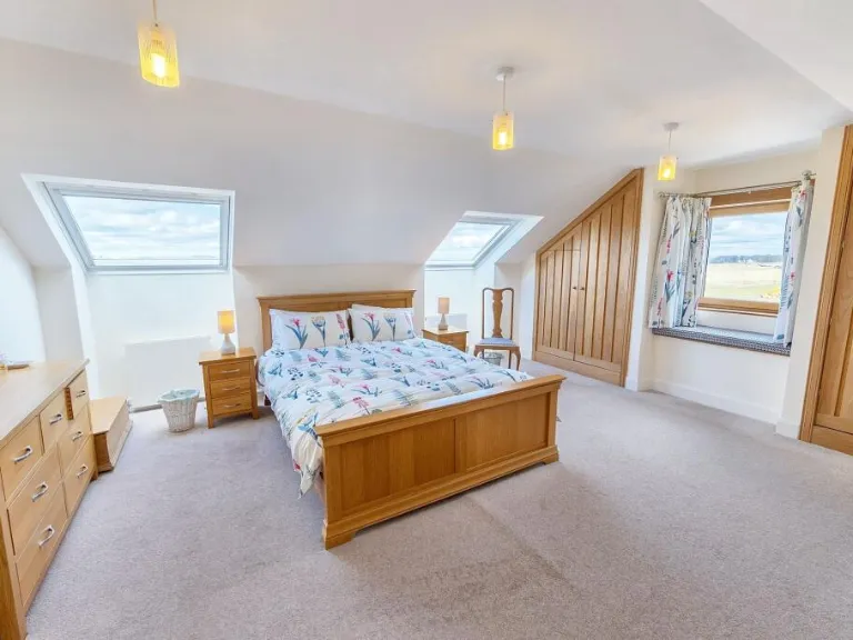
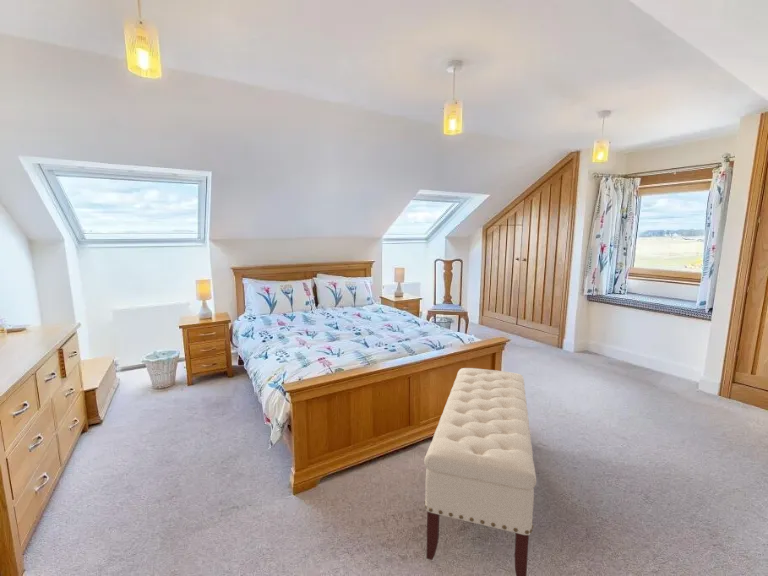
+ bench [423,367,537,576]
